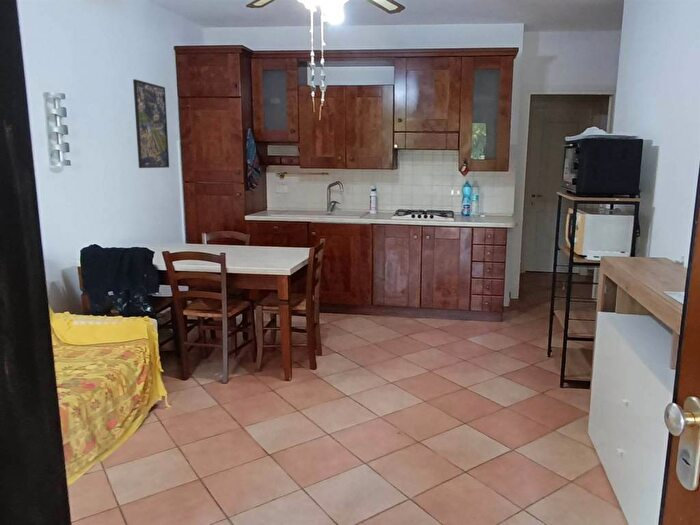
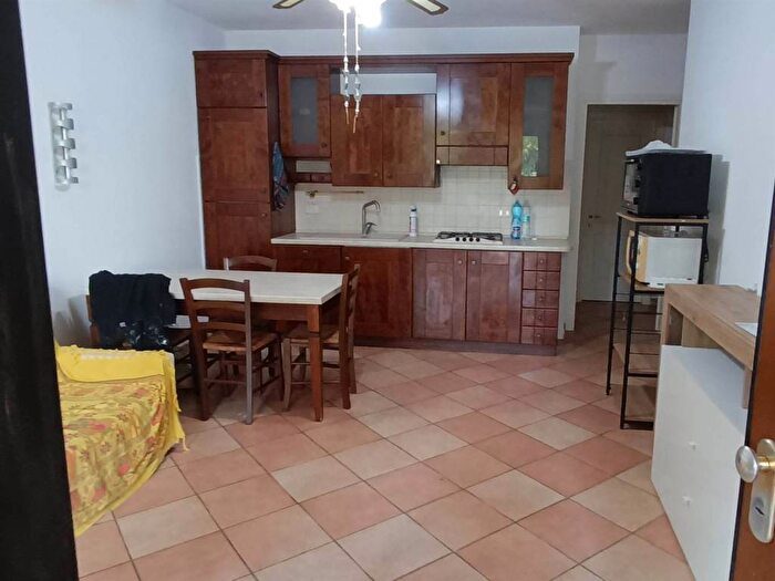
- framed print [132,78,170,169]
